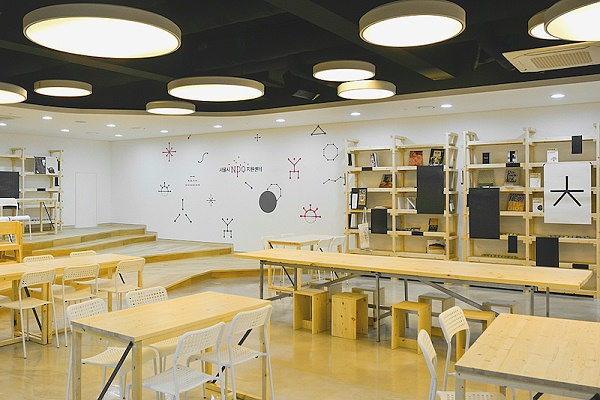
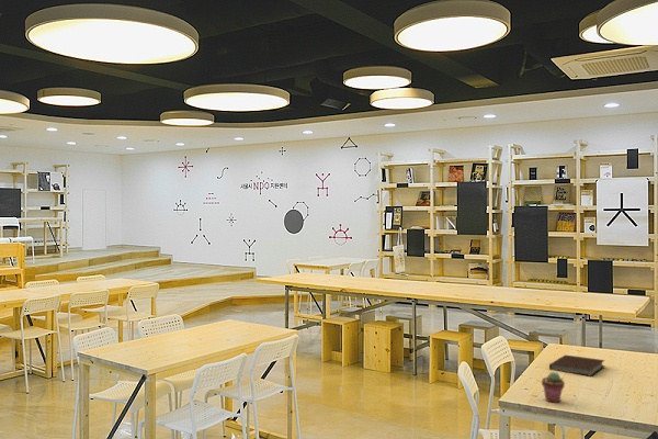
+ notebook [548,354,606,378]
+ potted succulent [541,371,566,404]
